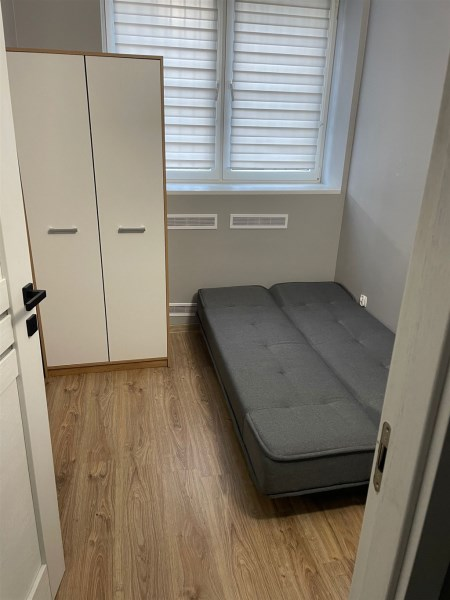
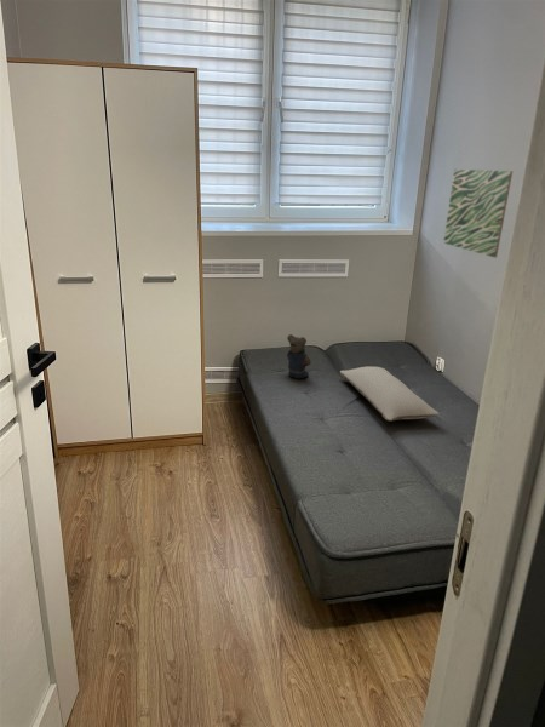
+ pillow [339,366,440,422]
+ teddy bear [286,333,312,379]
+ wall art [442,168,514,259]
